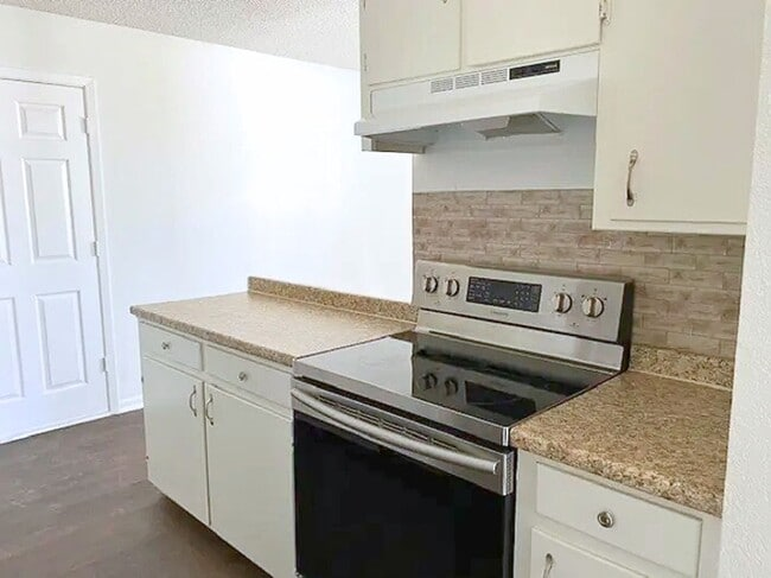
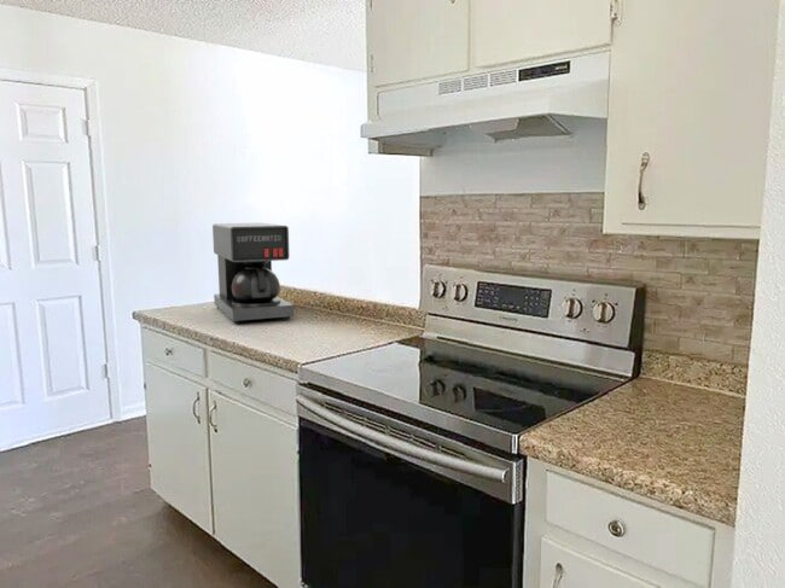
+ coffee maker [211,222,295,325]
